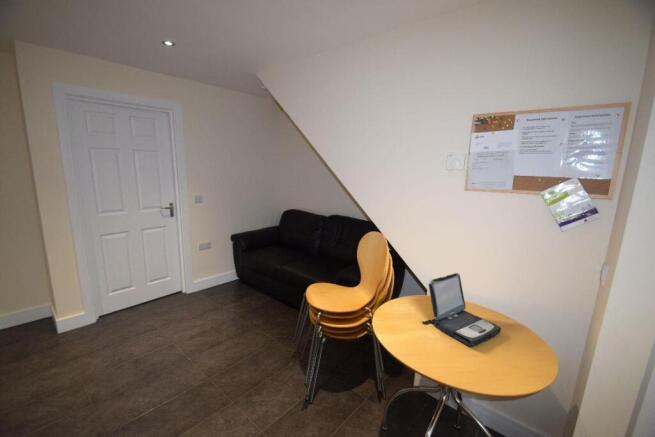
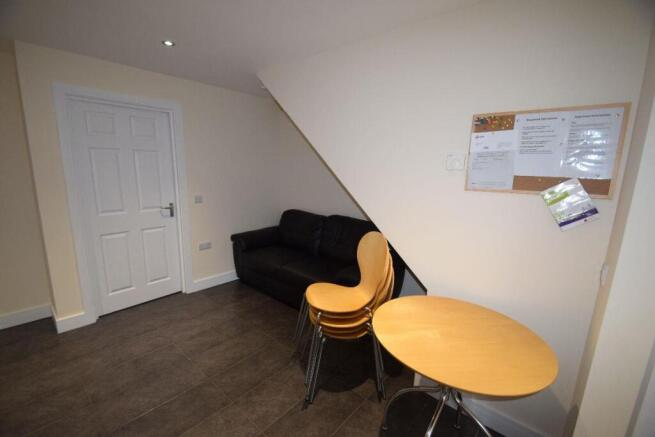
- laptop [422,272,502,348]
